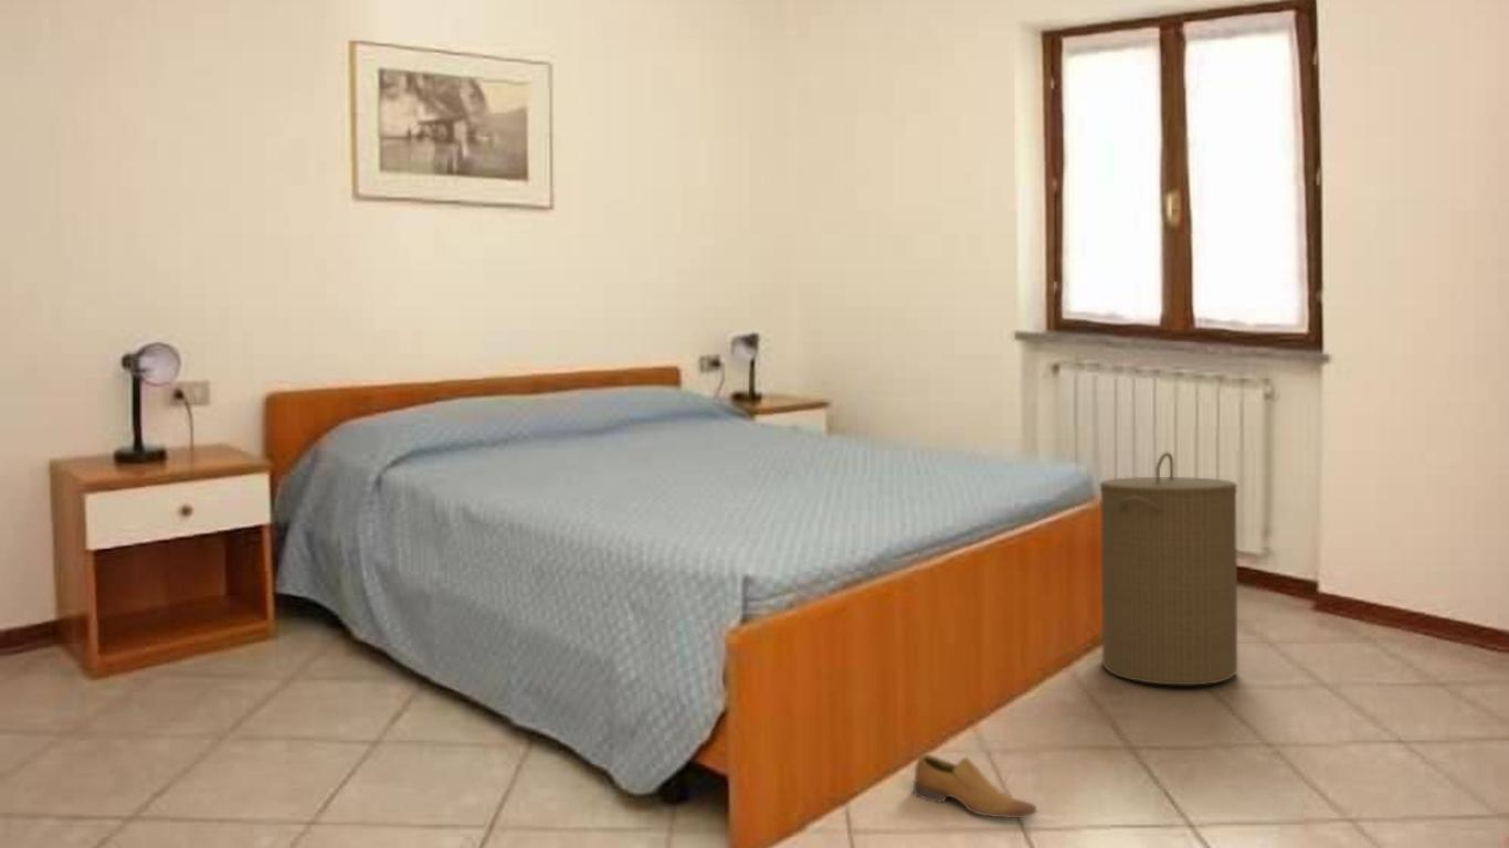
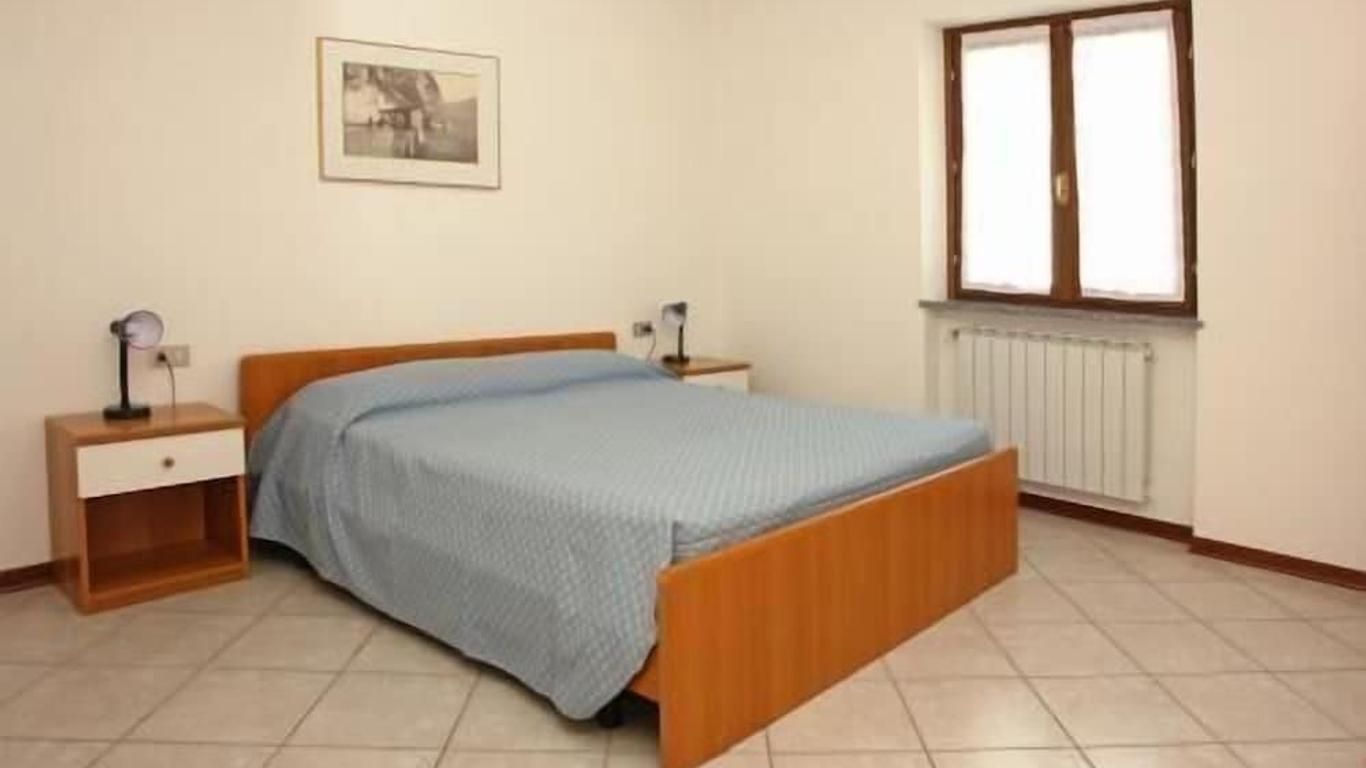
- laundry hamper [1098,451,1238,686]
- shoe [912,753,1038,819]
